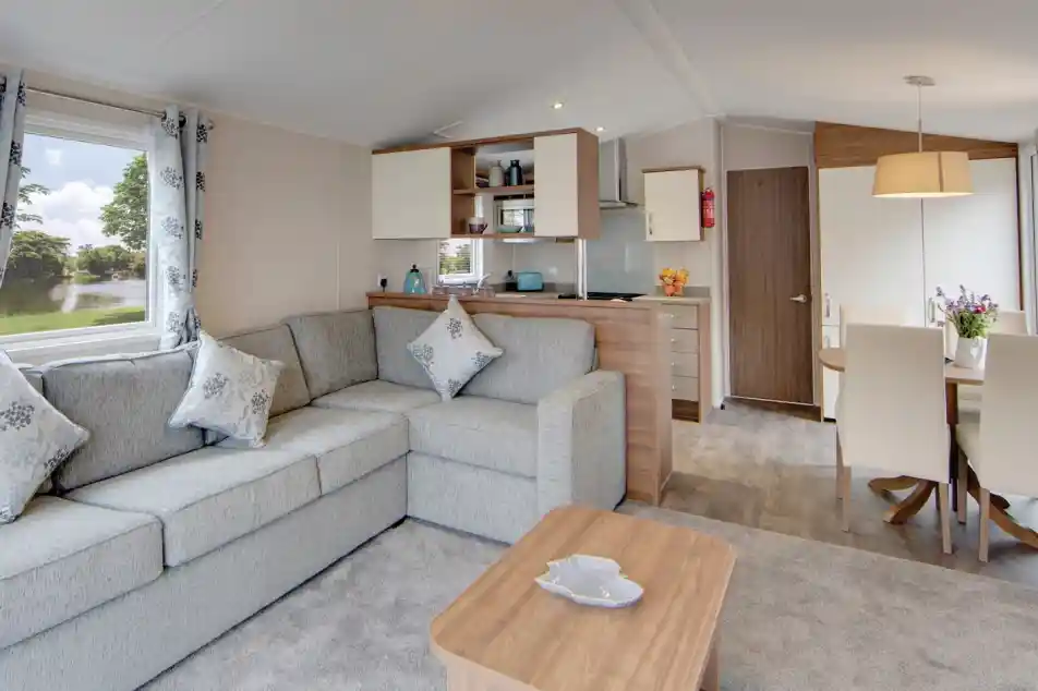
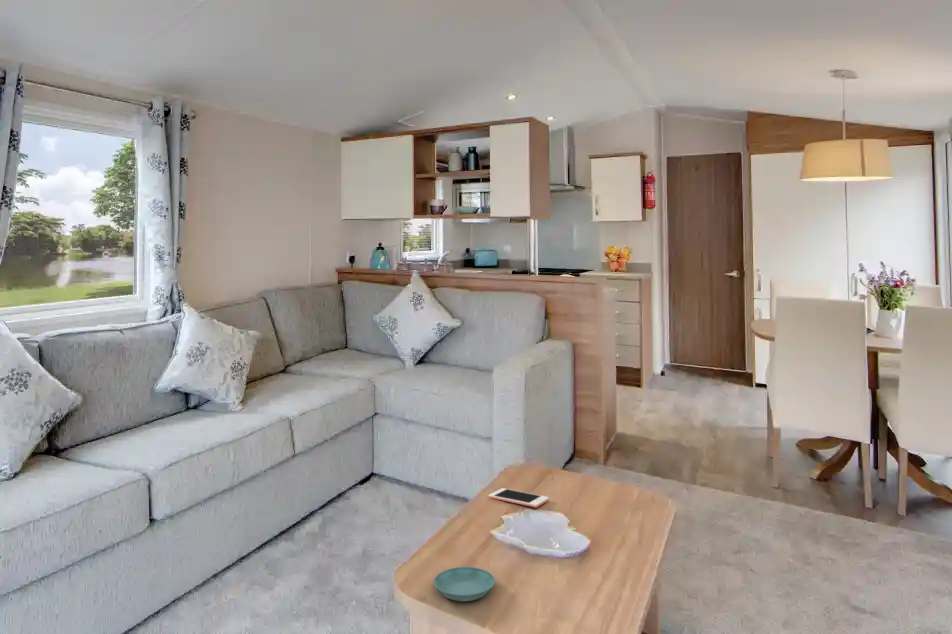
+ cell phone [488,487,550,508]
+ saucer [433,566,496,602]
